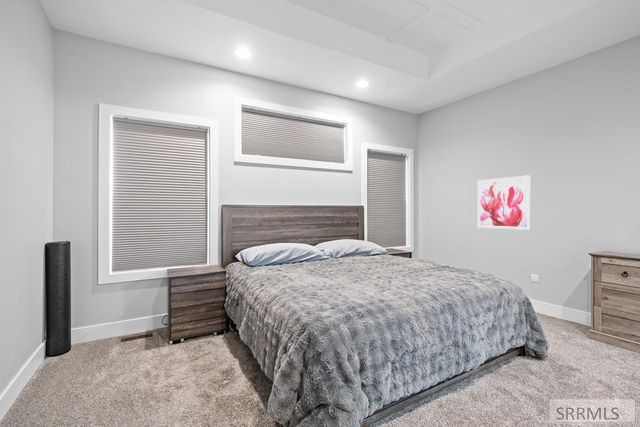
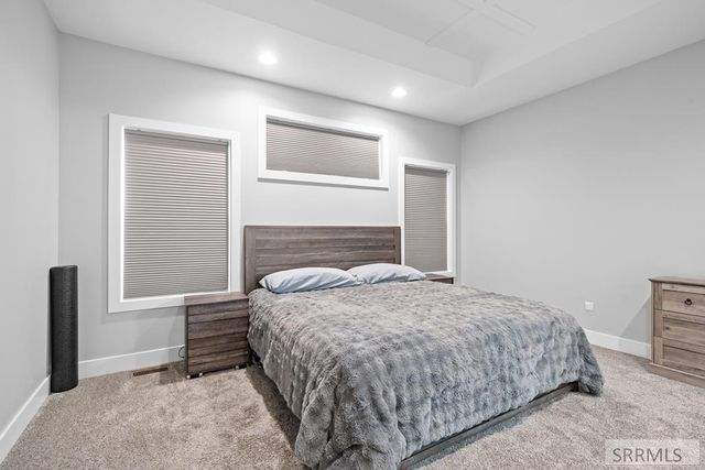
- wall art [476,174,532,231]
